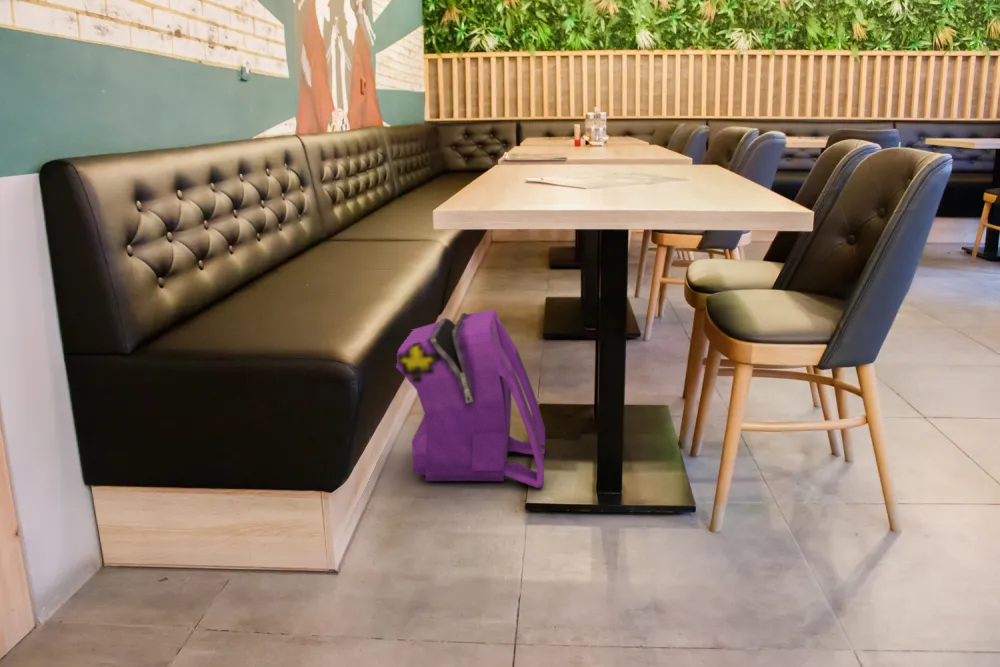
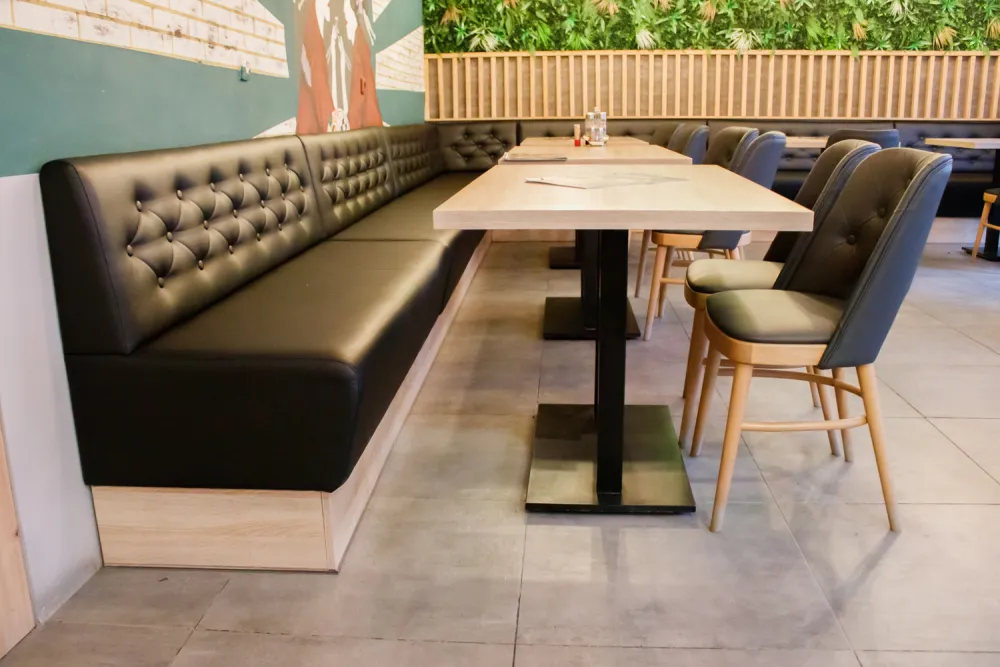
- backpack [395,308,546,489]
